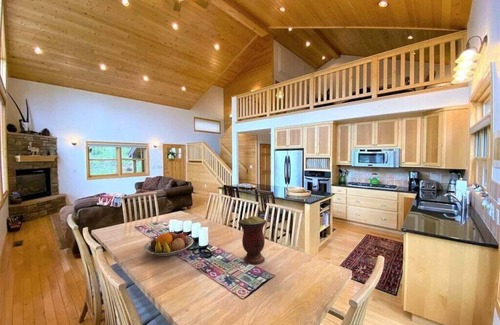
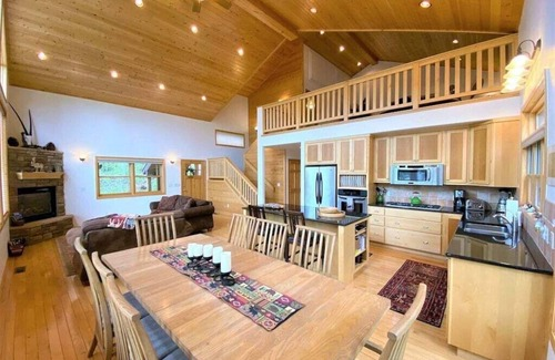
- vase [237,215,267,265]
- fruit bowl [143,230,194,257]
